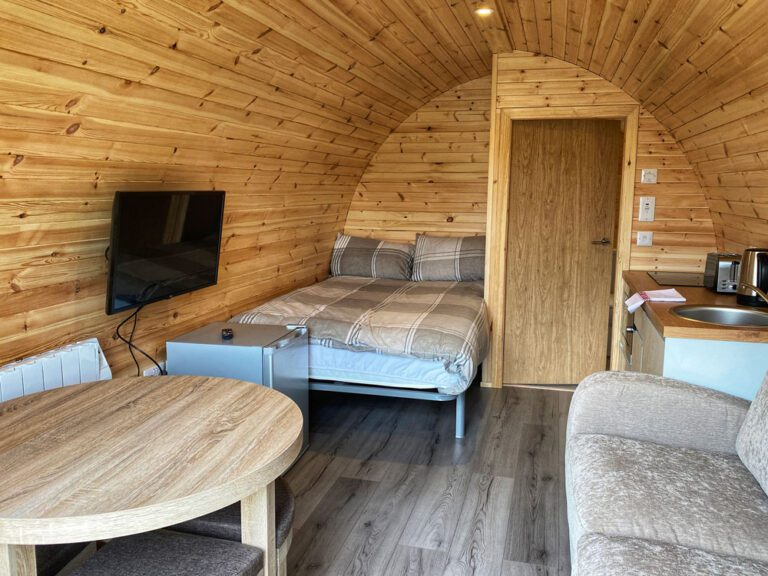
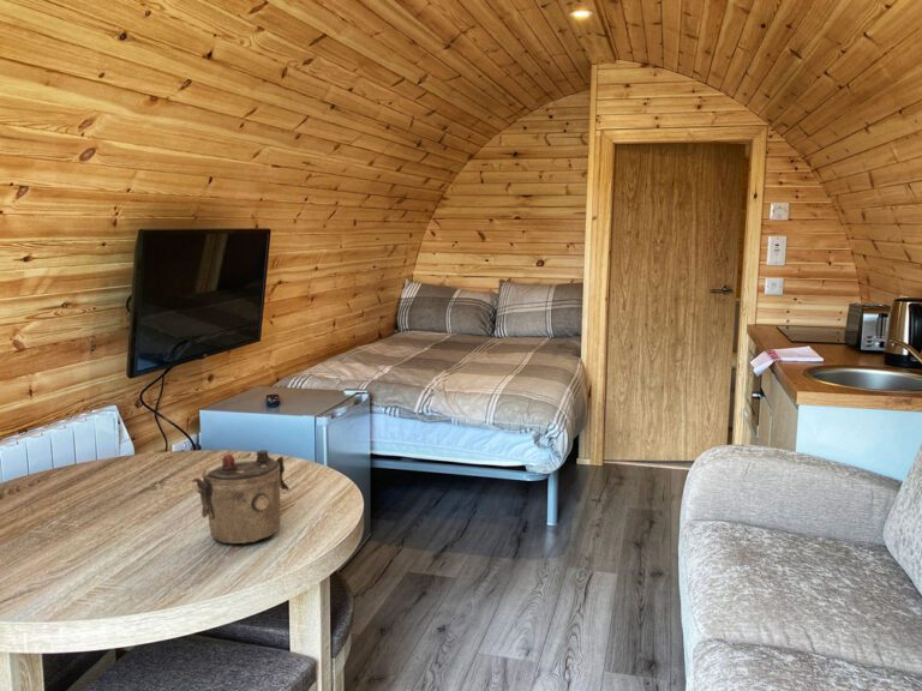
+ teapot [191,449,291,545]
